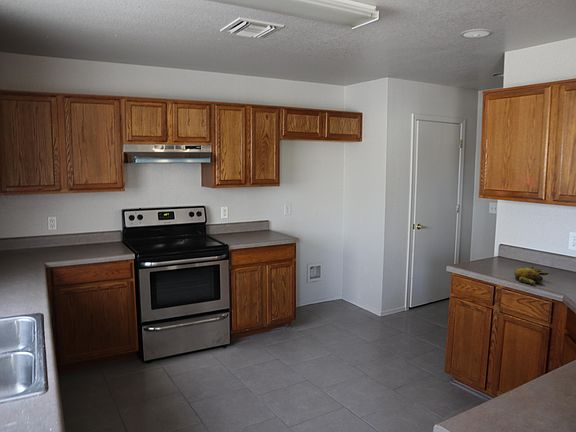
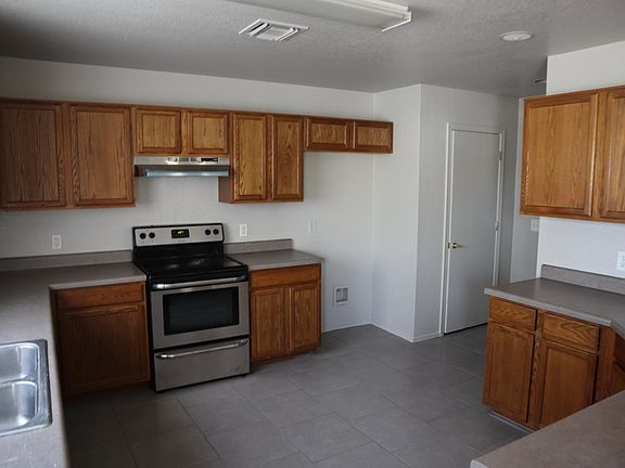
- banana bunch [513,266,550,286]
